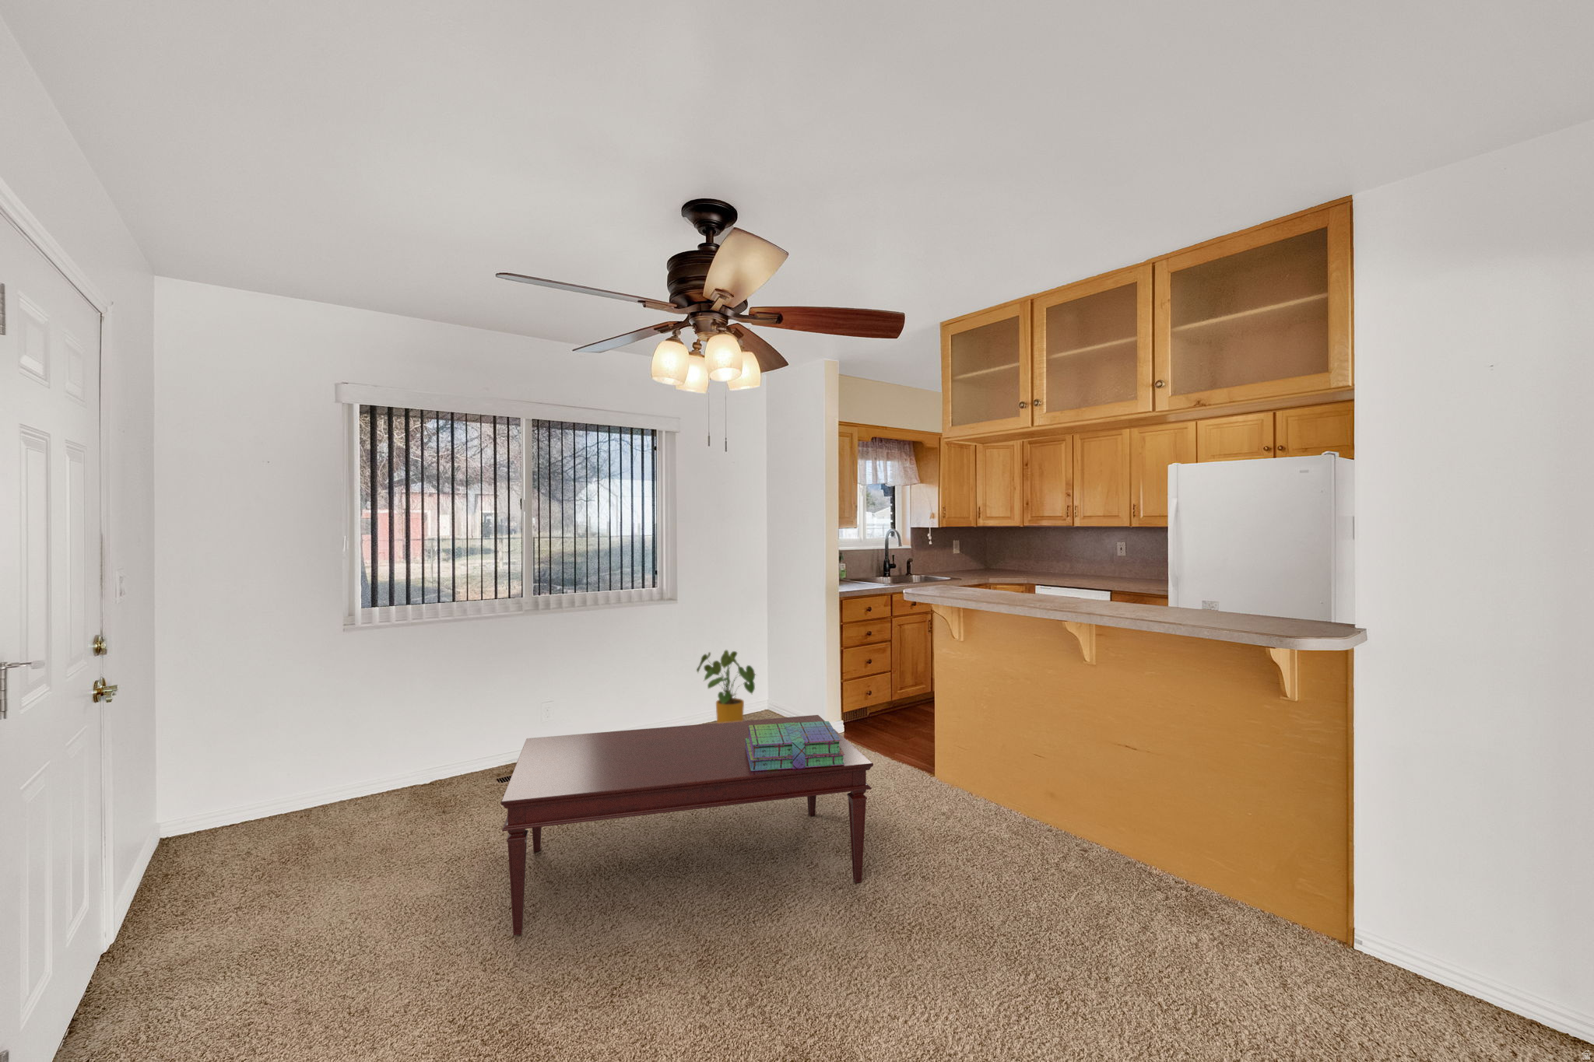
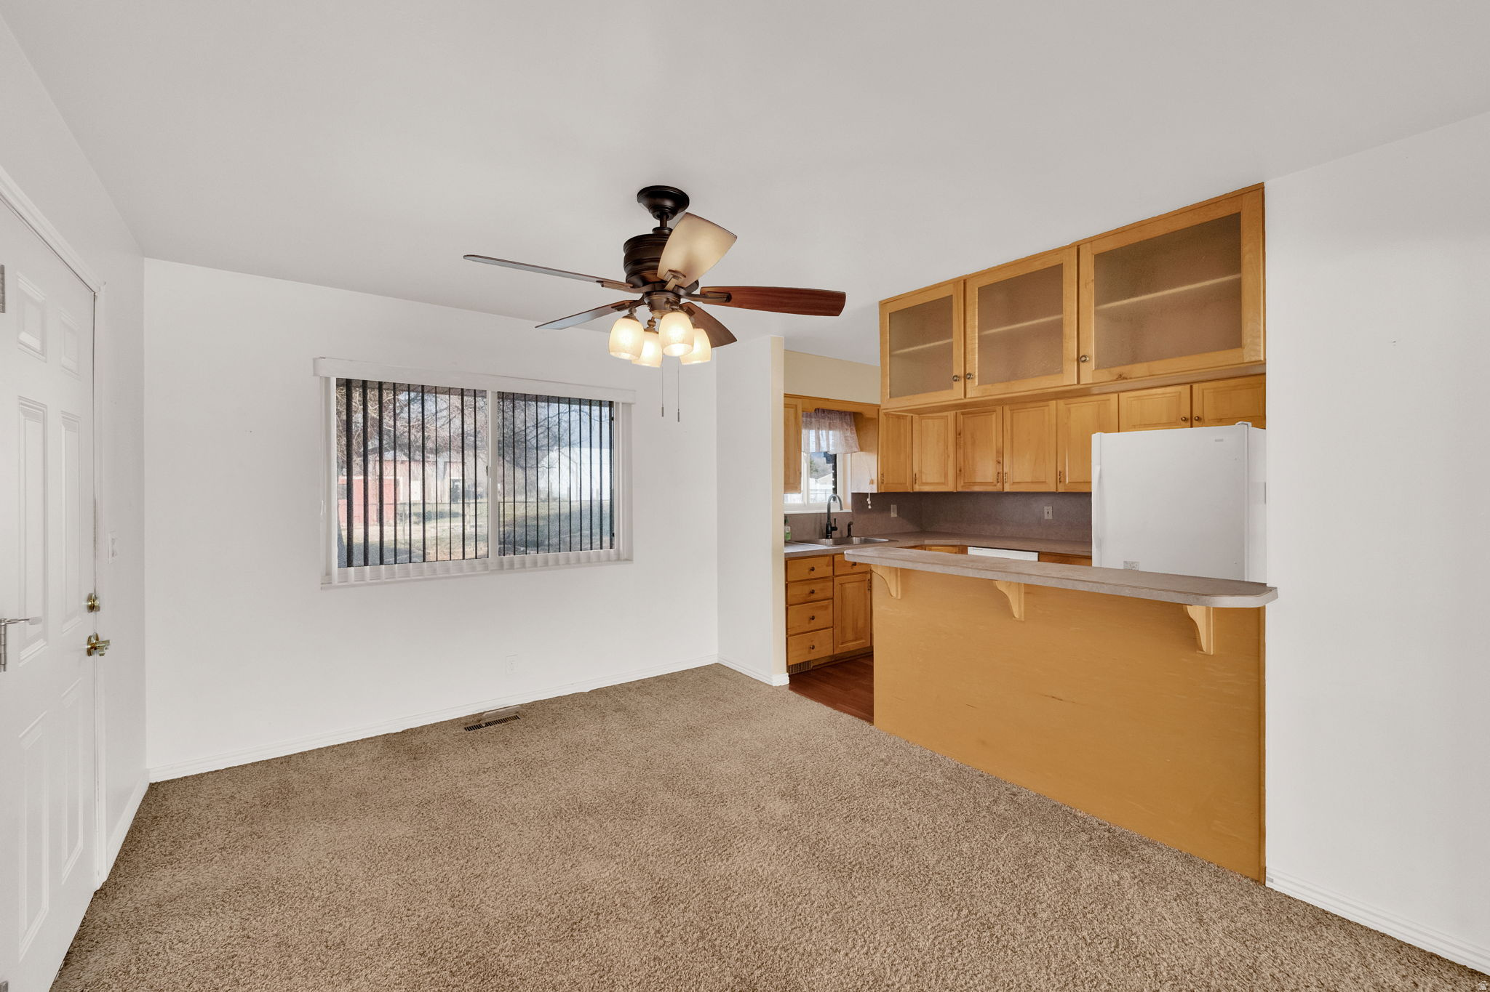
- stack of books [745,721,845,772]
- house plant [696,648,757,723]
- coffee table [500,715,875,936]
